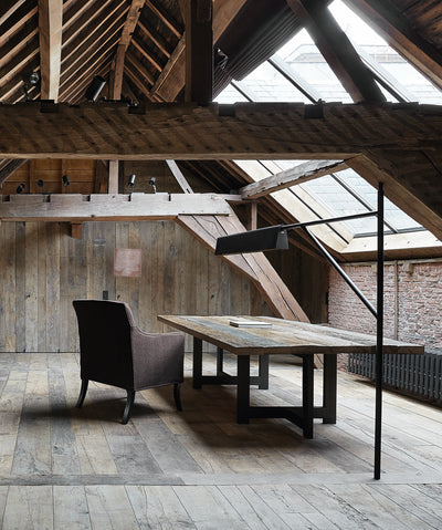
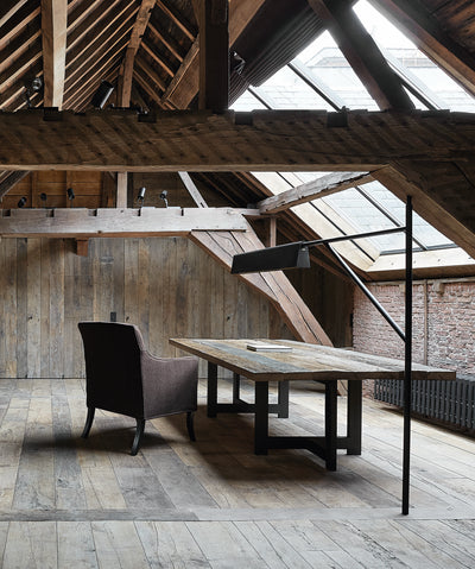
- wall art [113,248,143,278]
